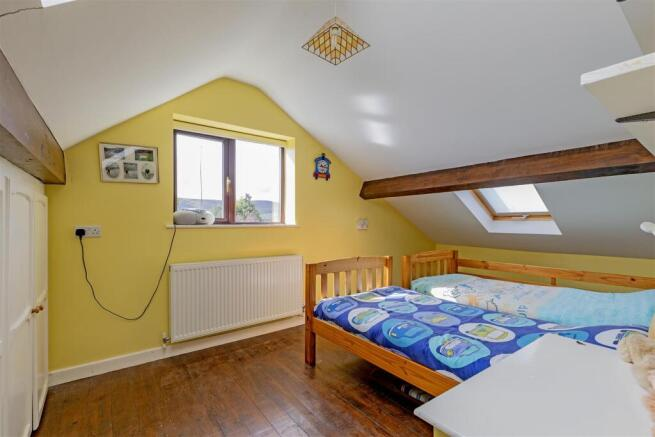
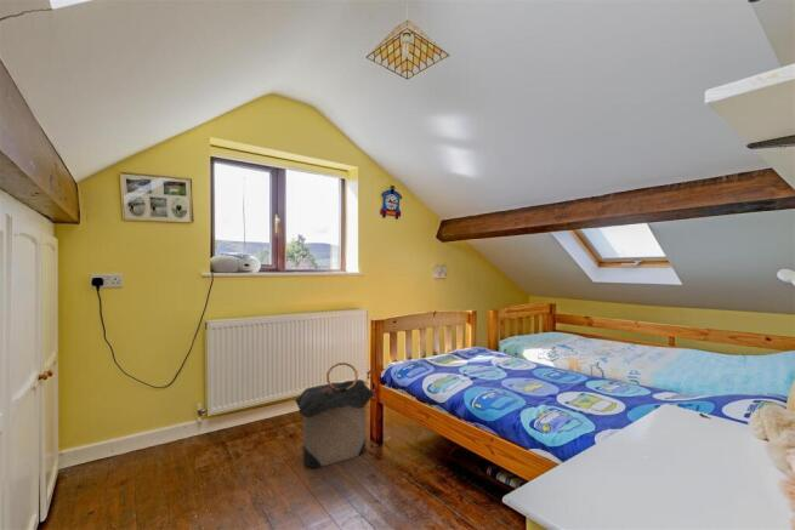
+ laundry hamper [294,361,375,469]
